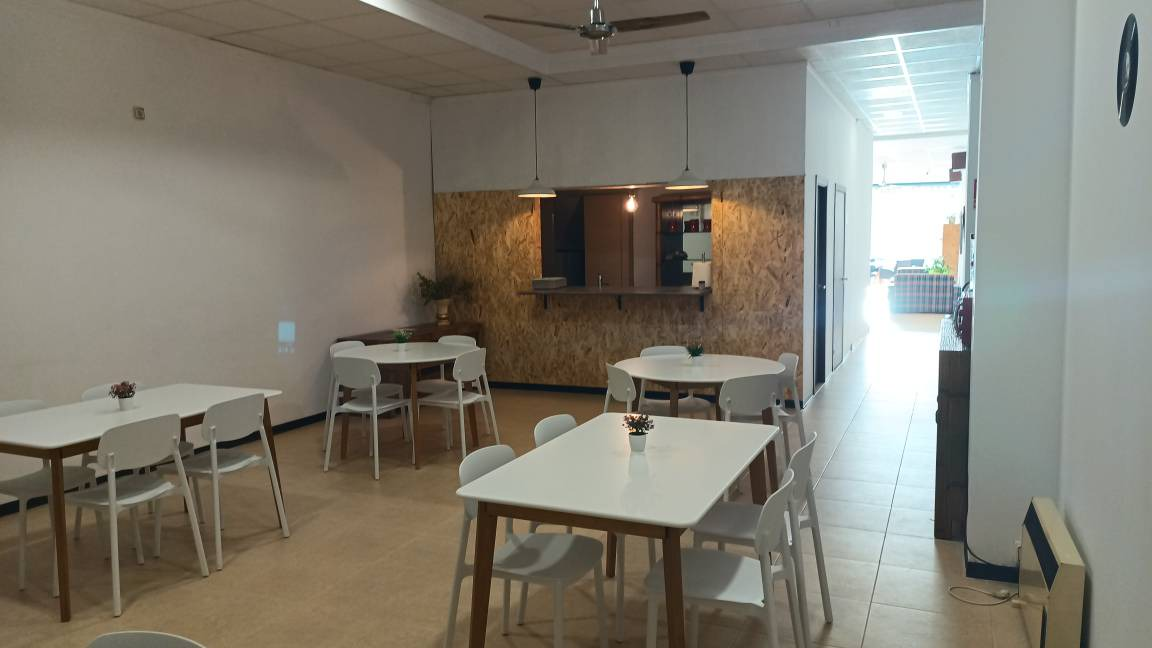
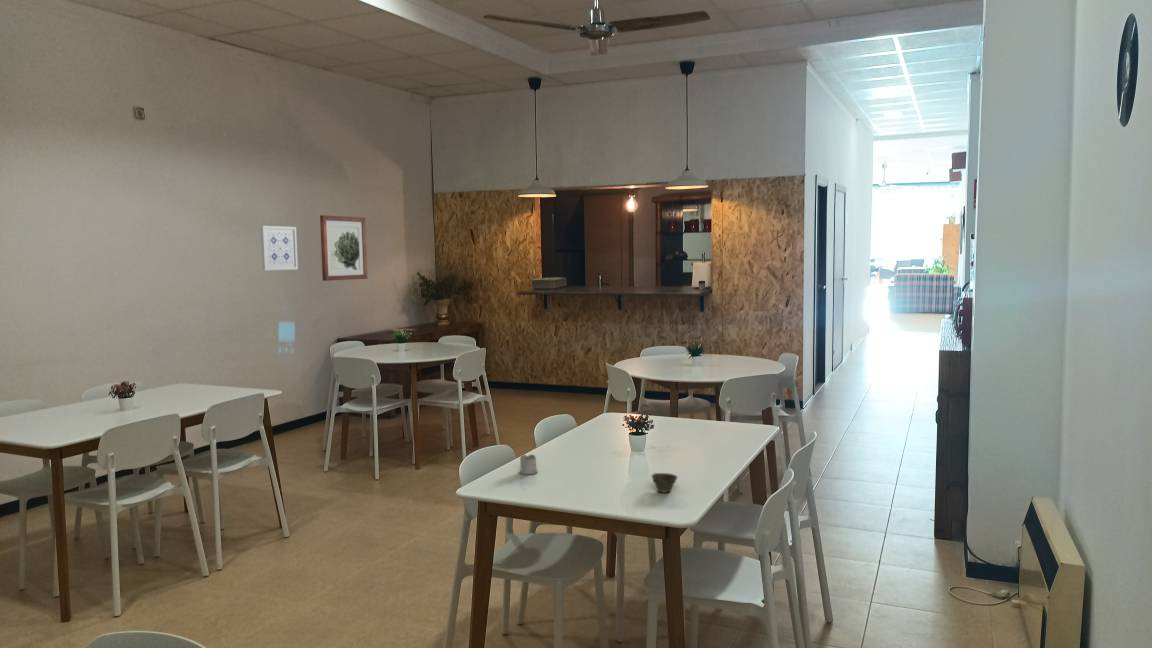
+ cup [650,472,678,494]
+ wall art [259,225,299,271]
+ tea glass holder [518,453,539,475]
+ wall art [319,214,369,282]
